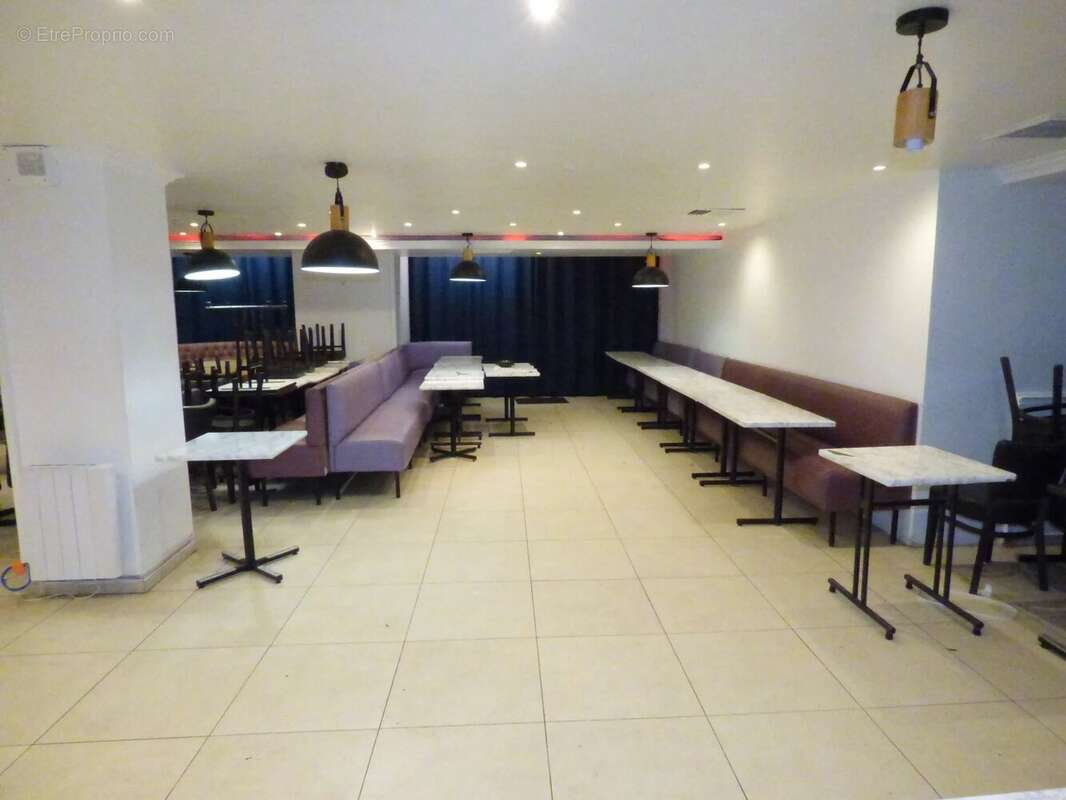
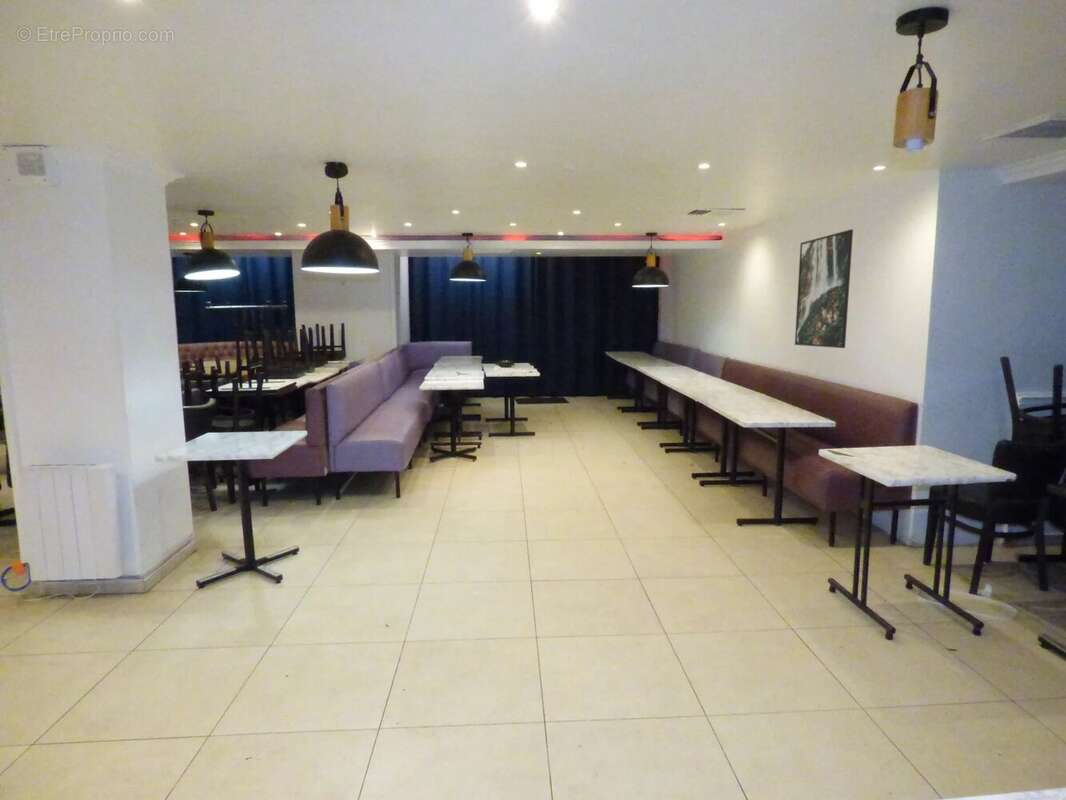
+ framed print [794,228,854,349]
